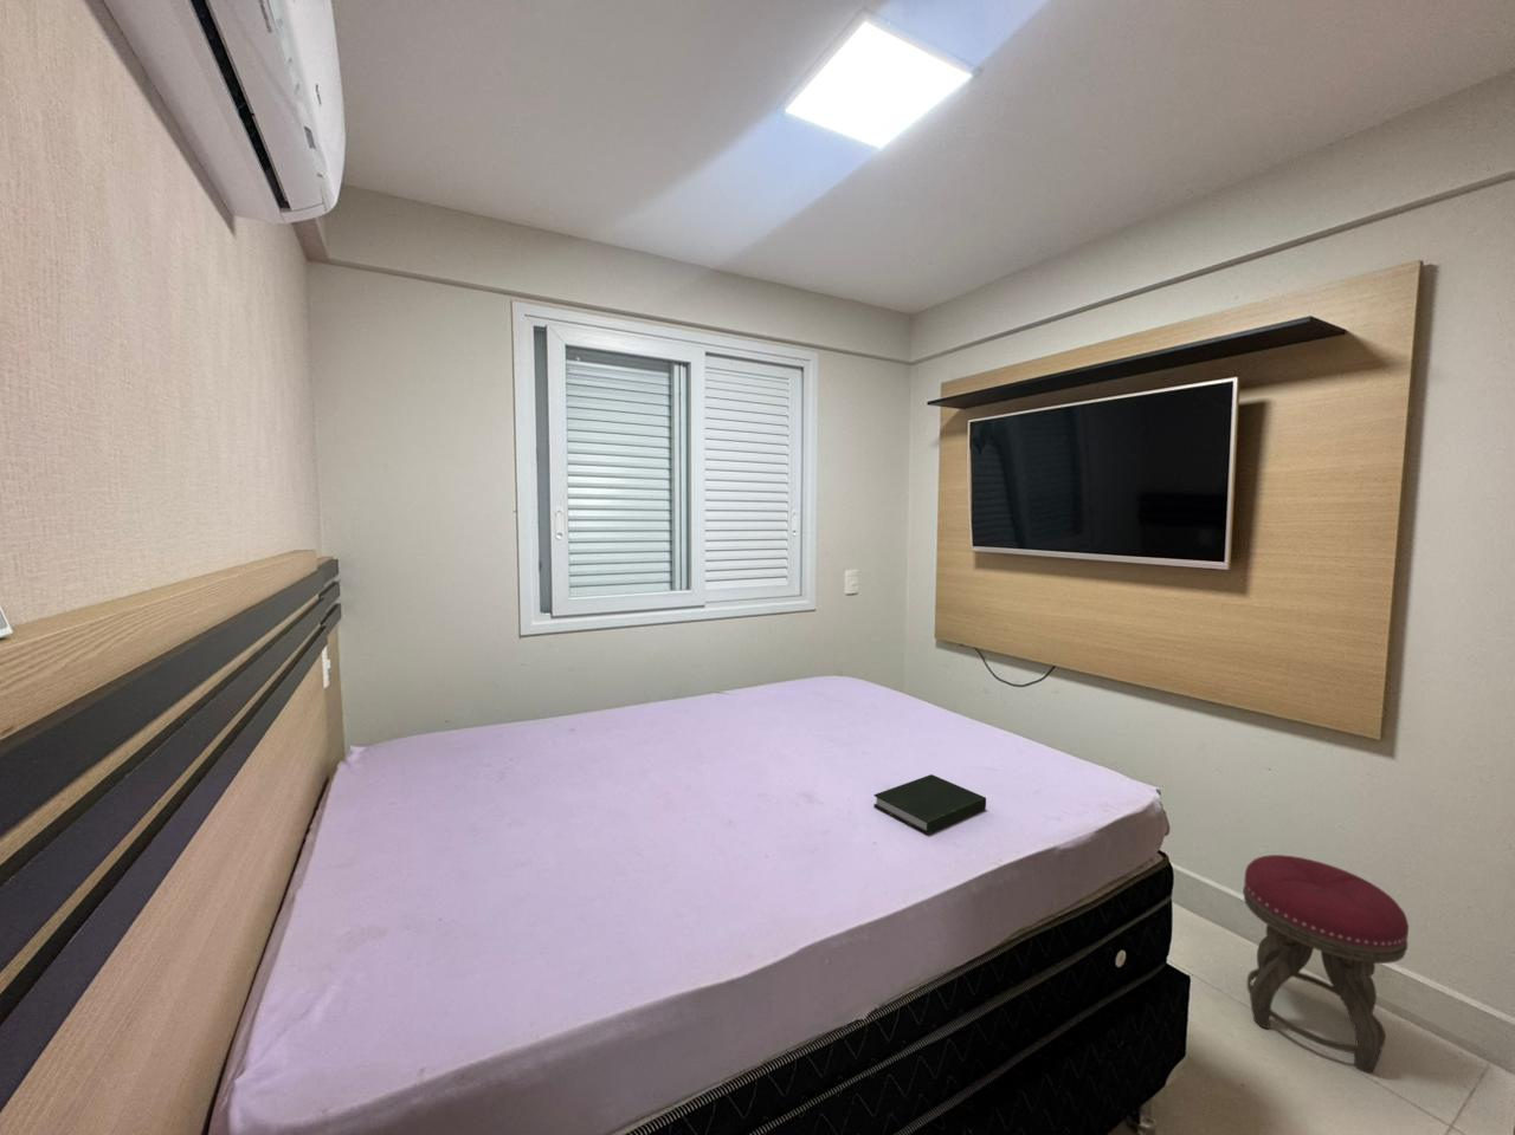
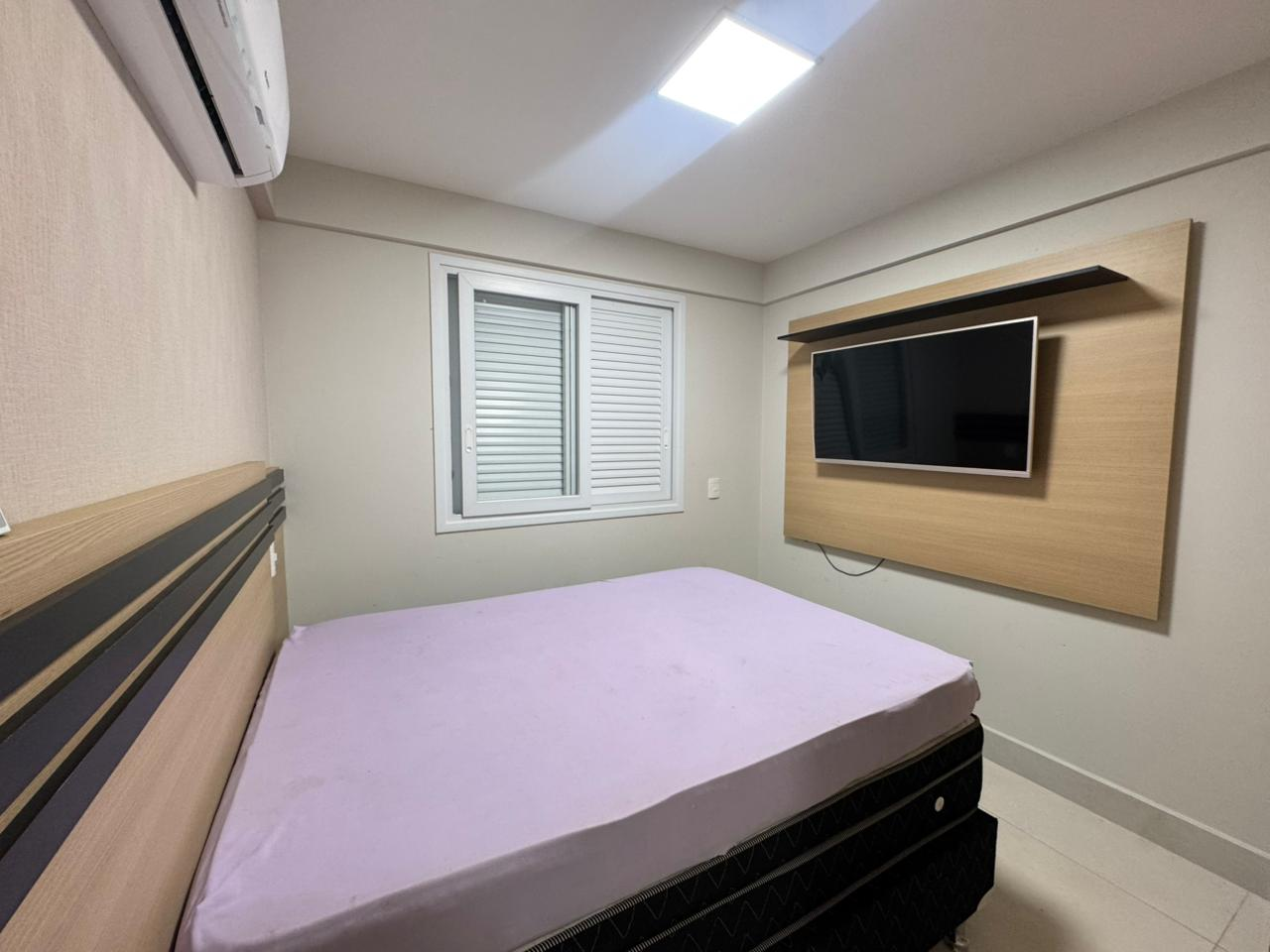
- book [872,774,987,836]
- stool [1242,854,1410,1073]
